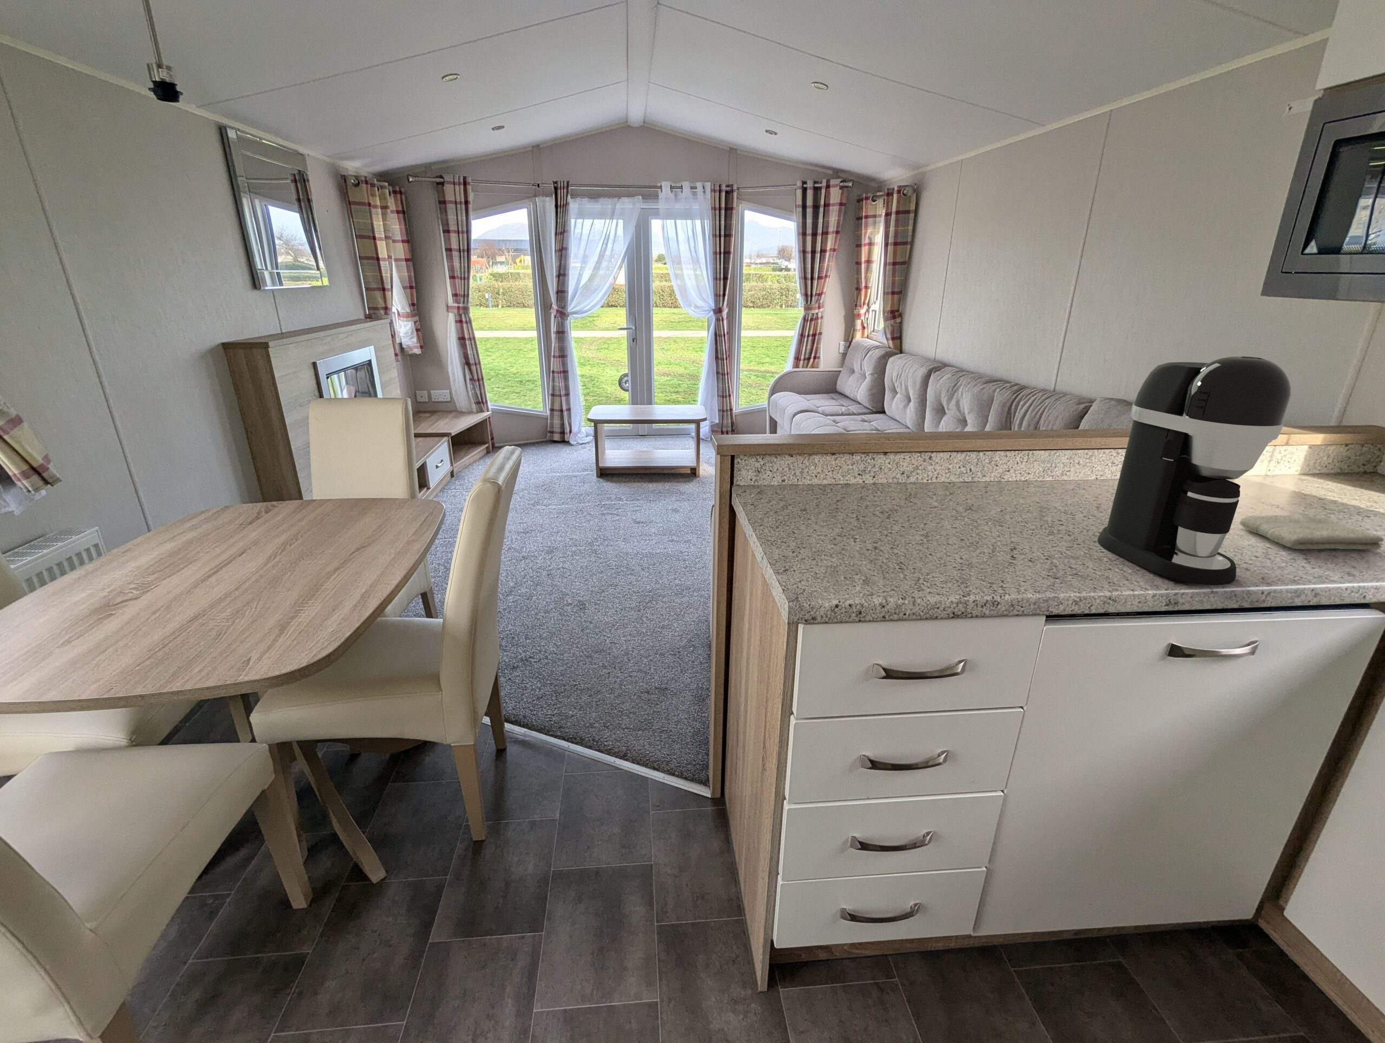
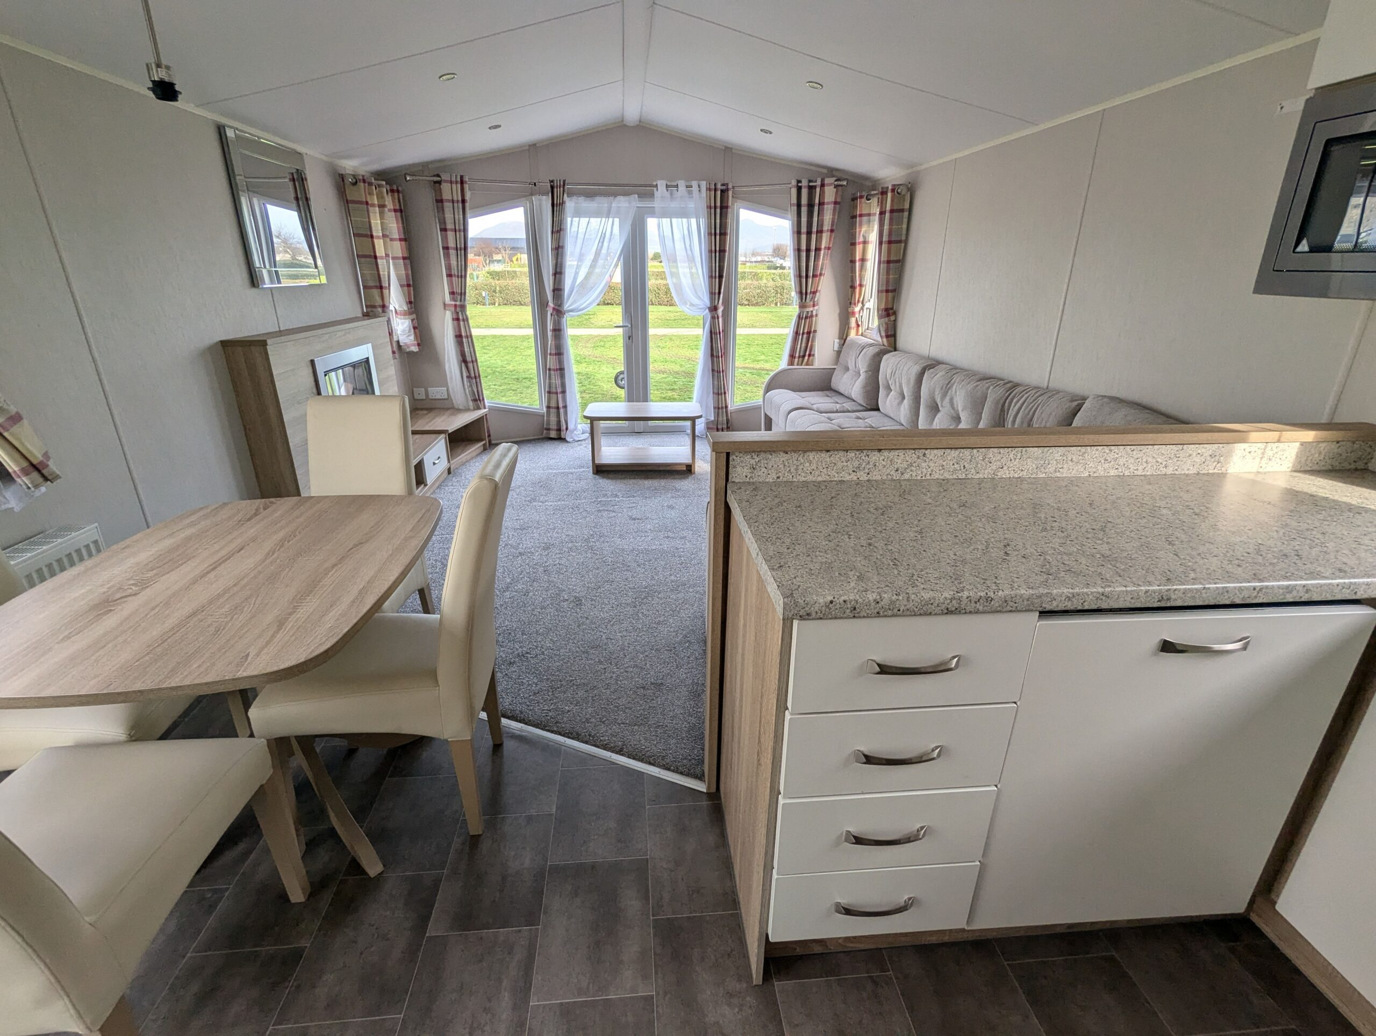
- washcloth [1239,514,1385,550]
- coffee maker [1097,356,1292,586]
